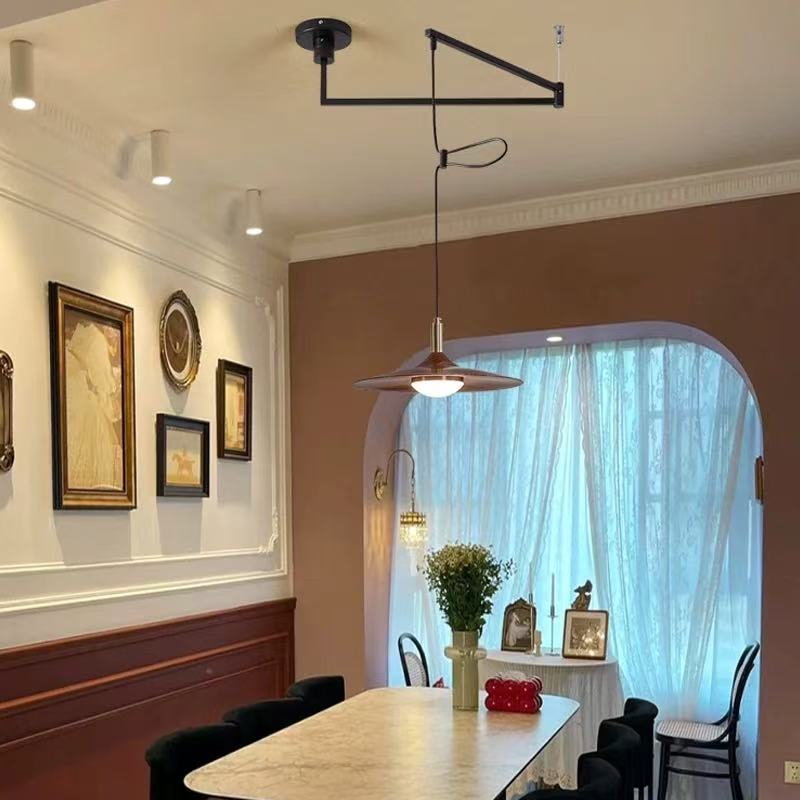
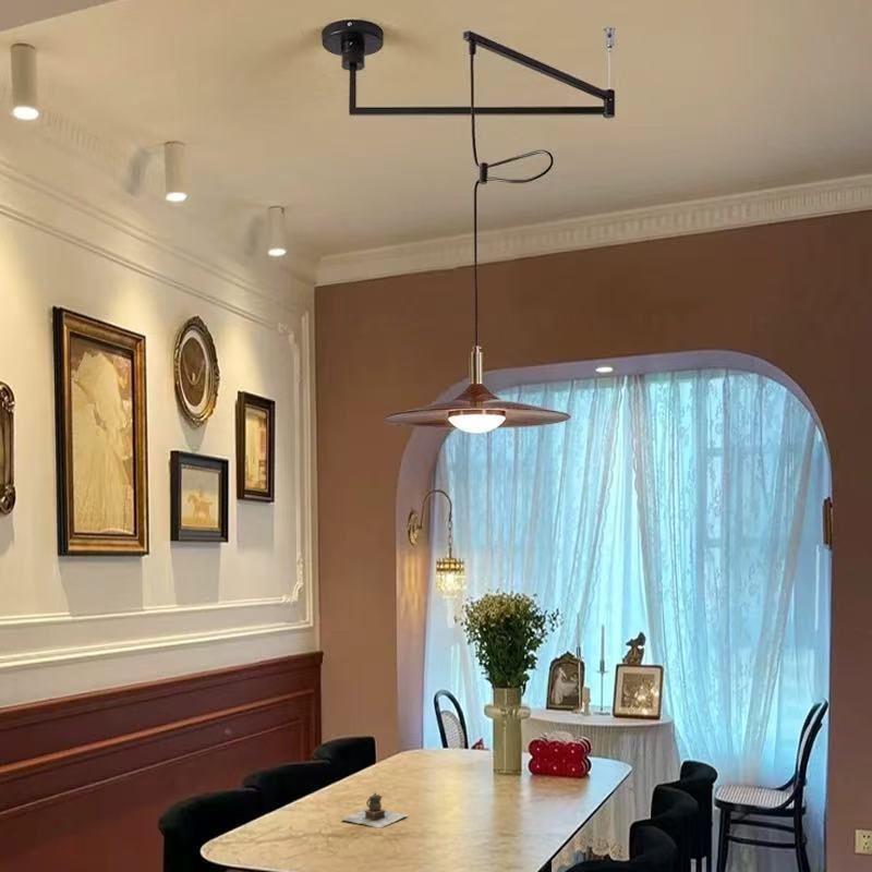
+ teapot [341,791,410,829]
